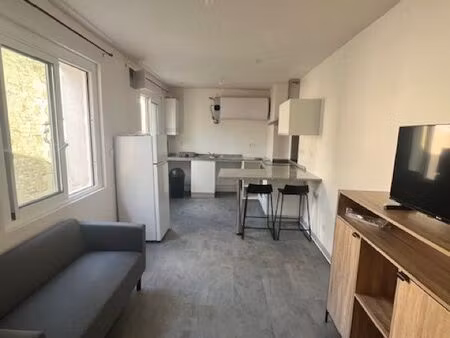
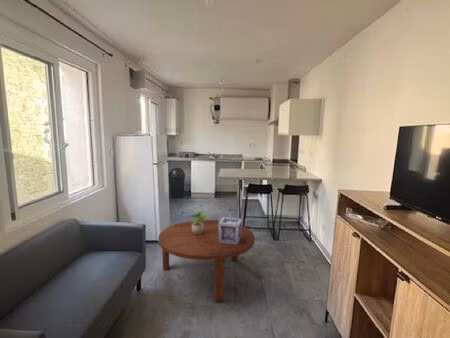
+ potted plant [189,210,210,234]
+ wooden crate [218,216,243,244]
+ coffee table [157,219,256,303]
